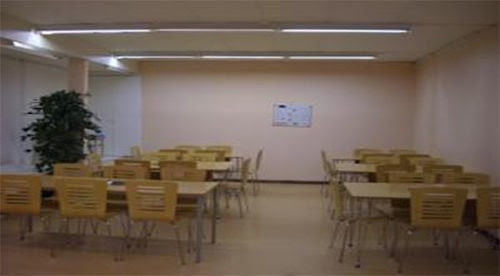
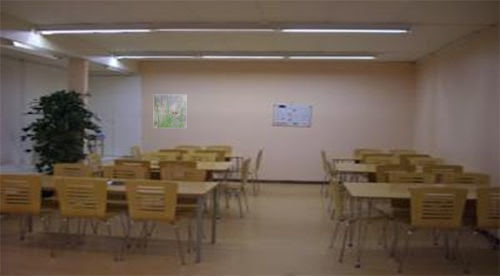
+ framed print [152,94,188,129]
